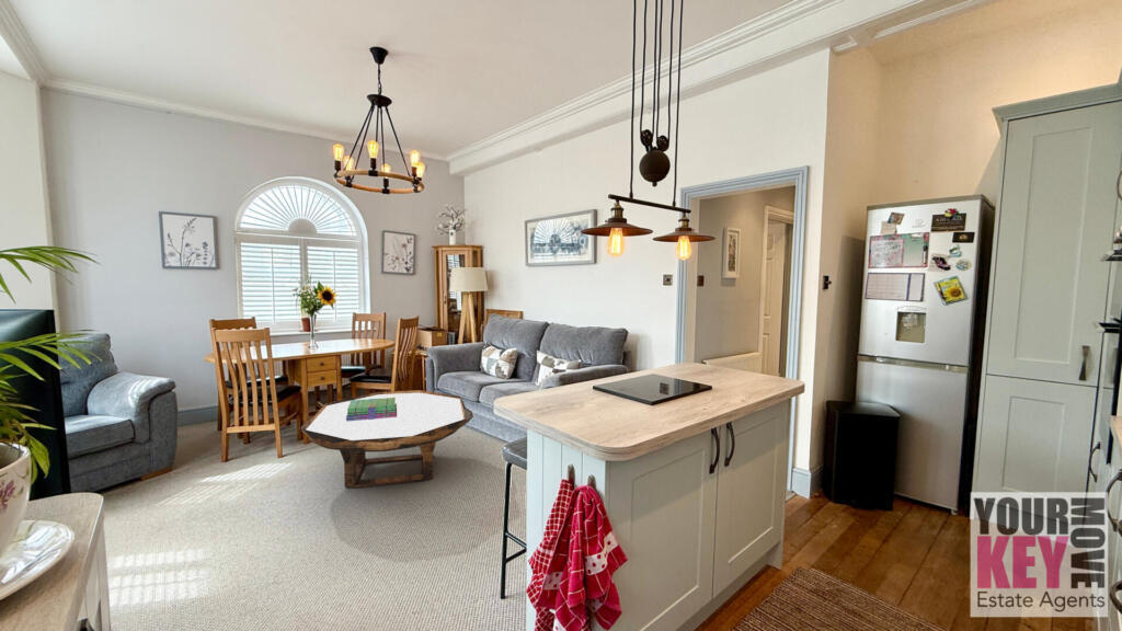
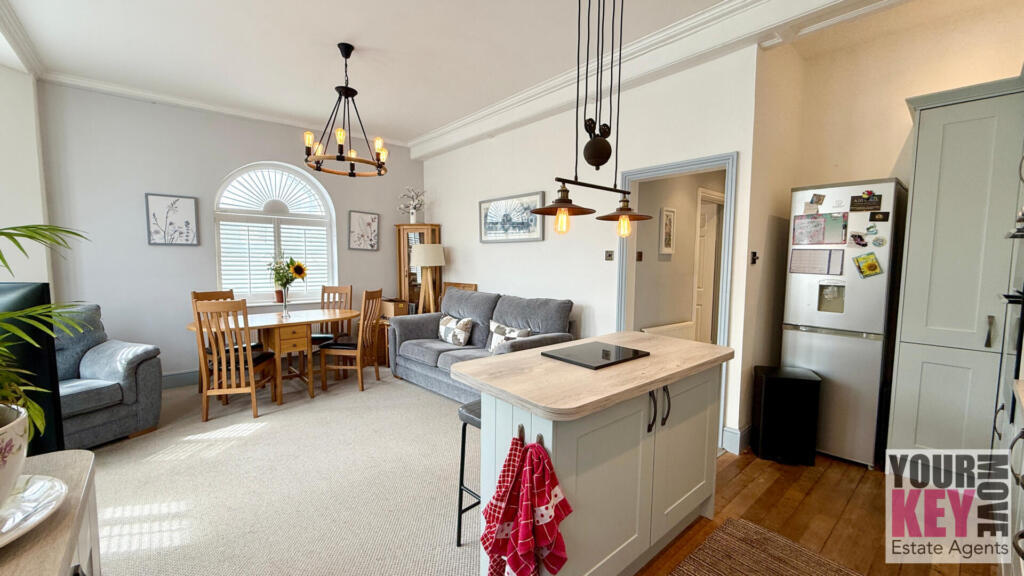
- stack of books [346,398,397,422]
- coffee table [300,389,474,489]
